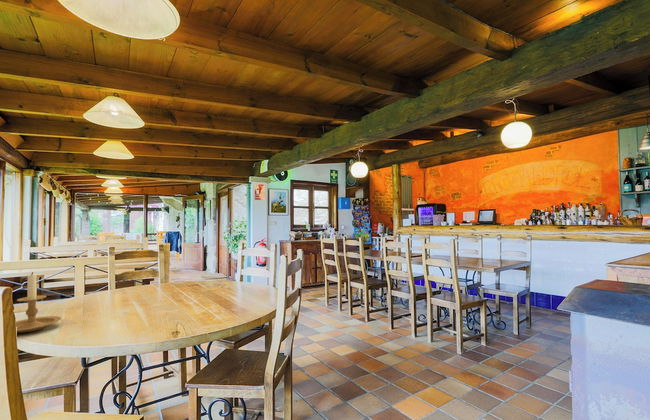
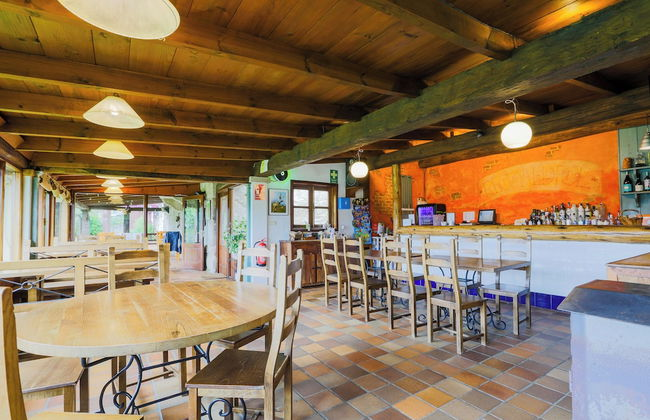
- candle holder [15,271,62,334]
